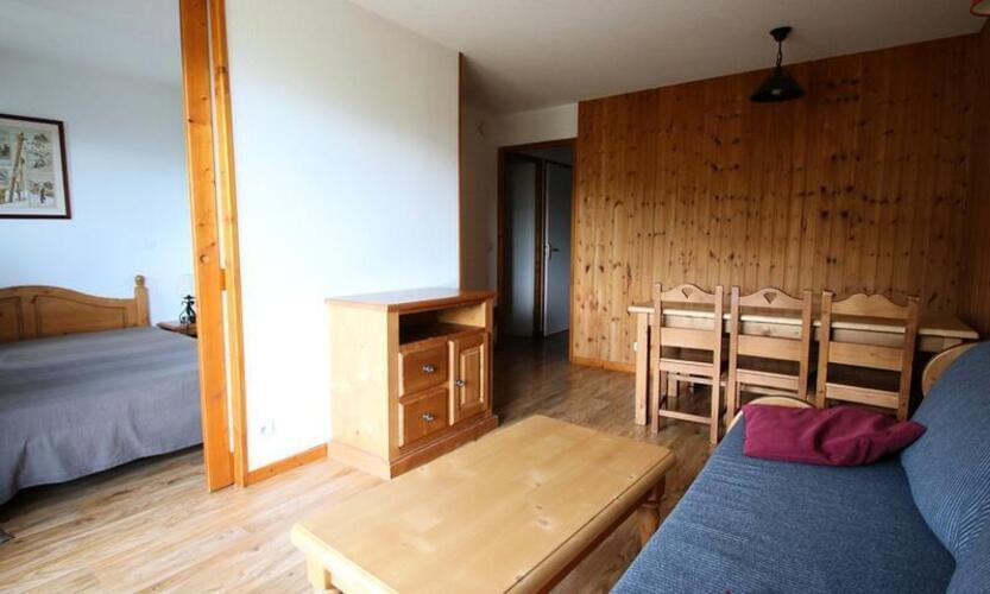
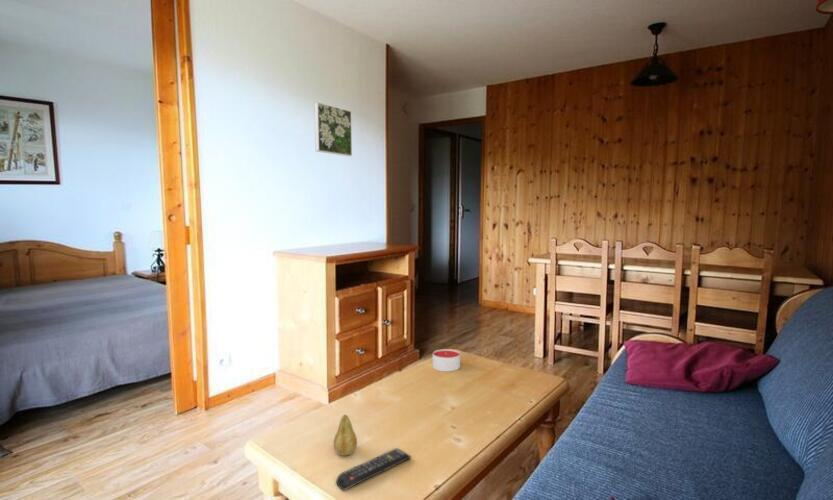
+ remote control [335,447,412,491]
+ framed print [313,101,353,157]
+ candle [432,348,461,372]
+ fruit [333,414,358,457]
